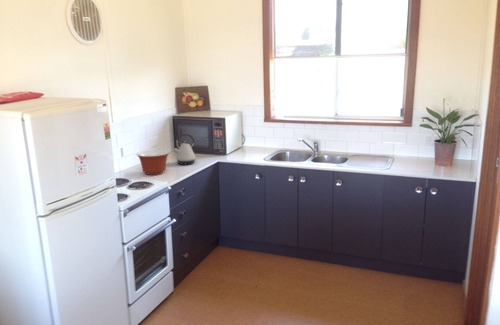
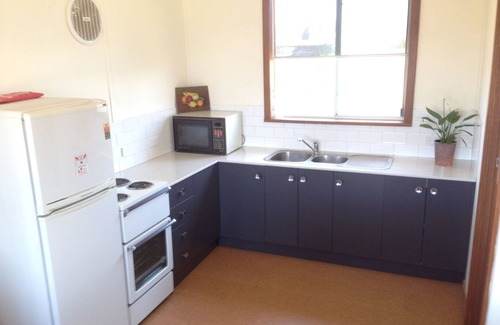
- kettle [172,133,198,166]
- mixing bowl [135,149,171,176]
